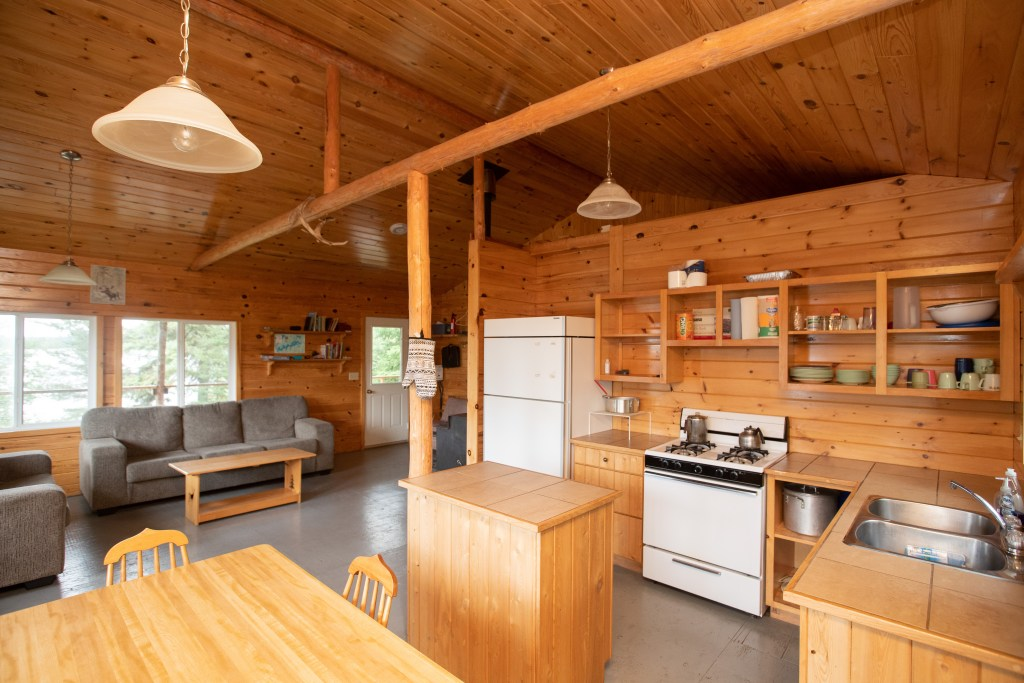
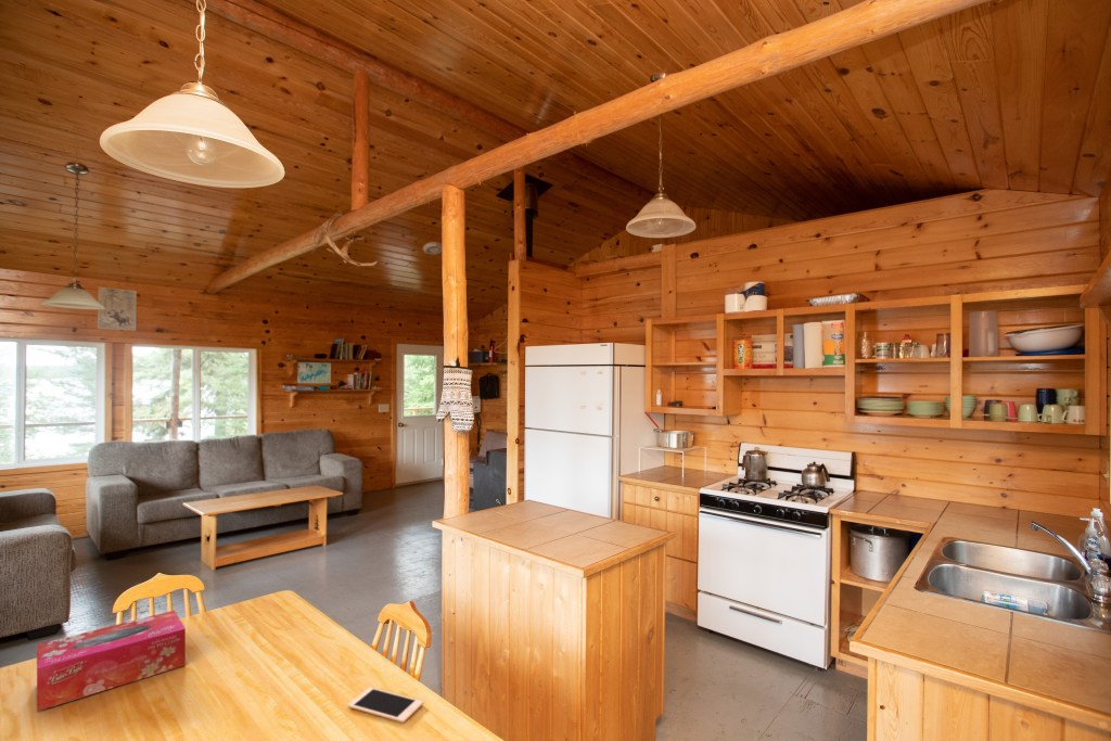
+ cell phone [347,687,424,724]
+ tissue box [36,610,187,713]
